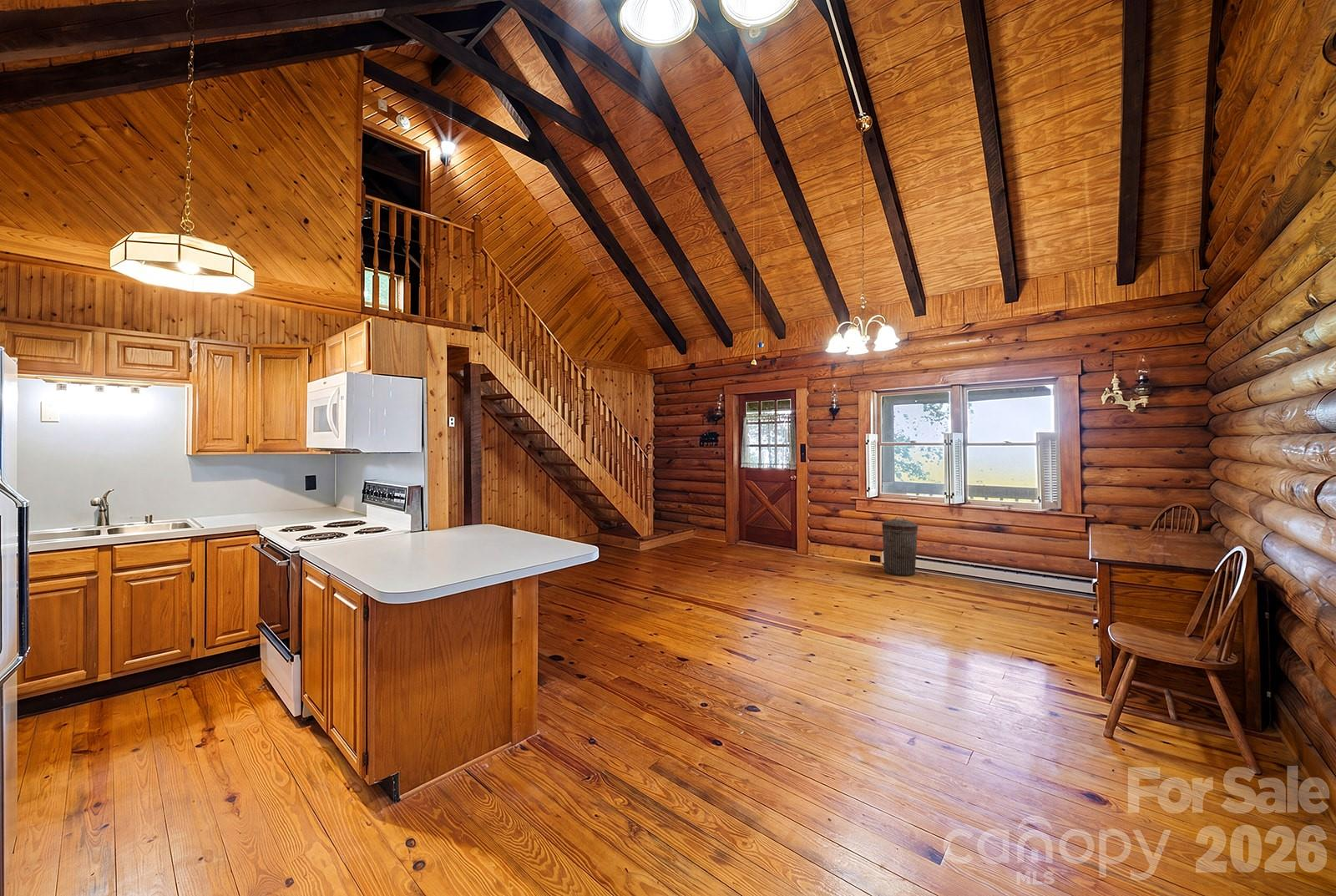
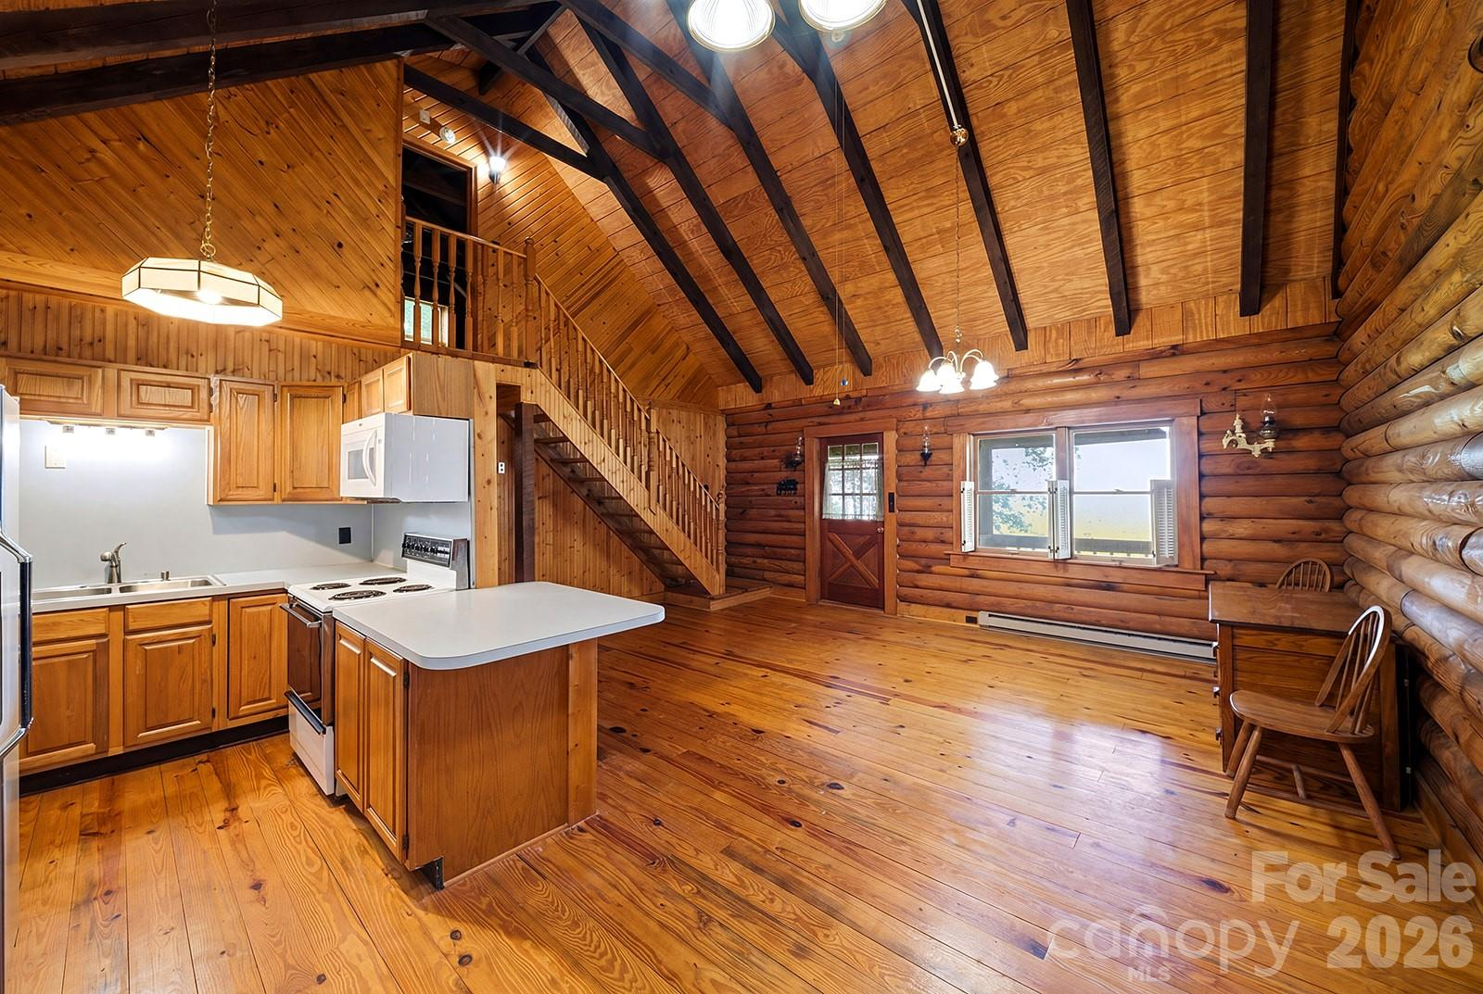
- trash can [881,516,918,576]
